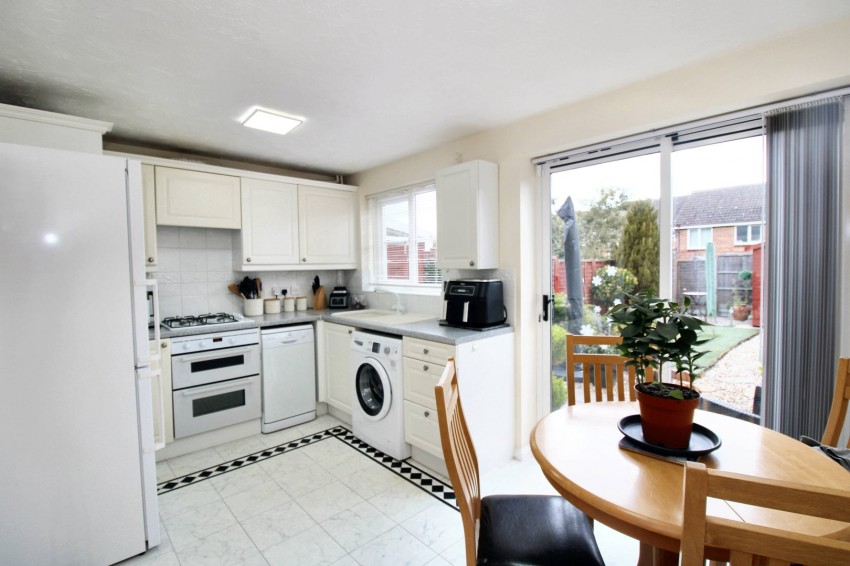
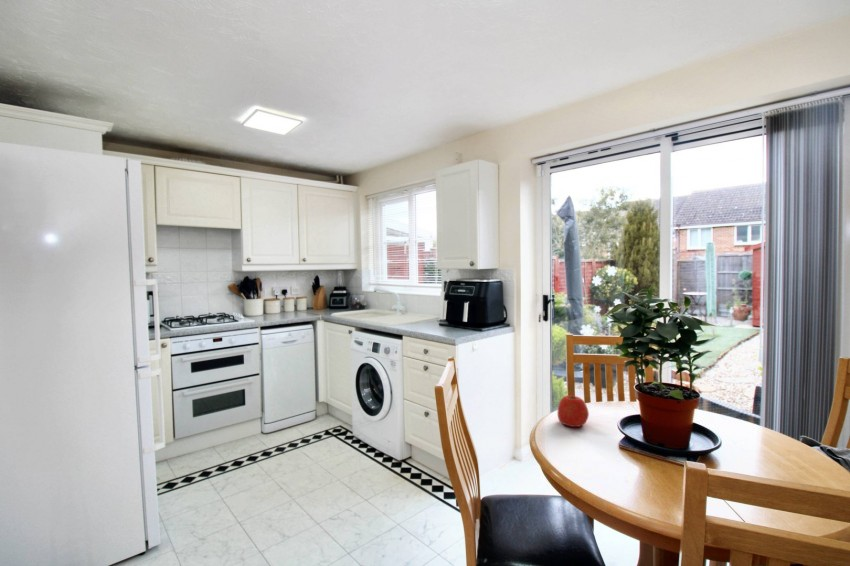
+ apple [556,394,590,428]
